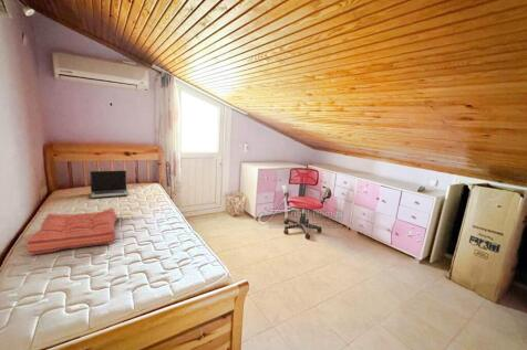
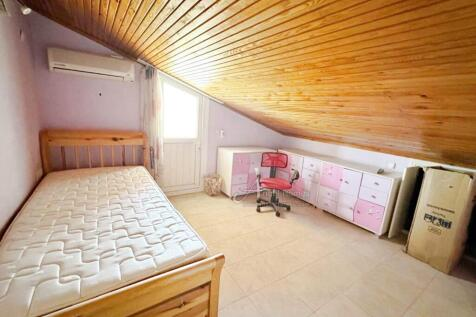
- seat cushion [25,208,117,256]
- laptop computer [89,170,130,199]
